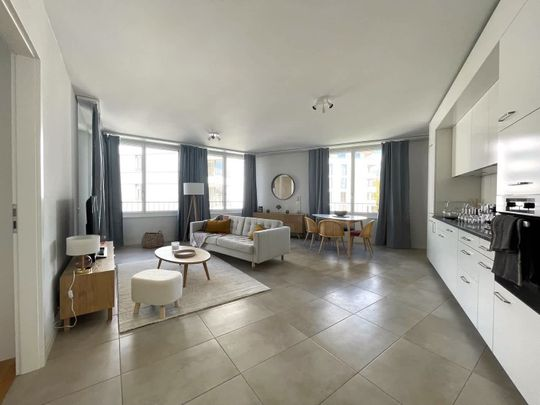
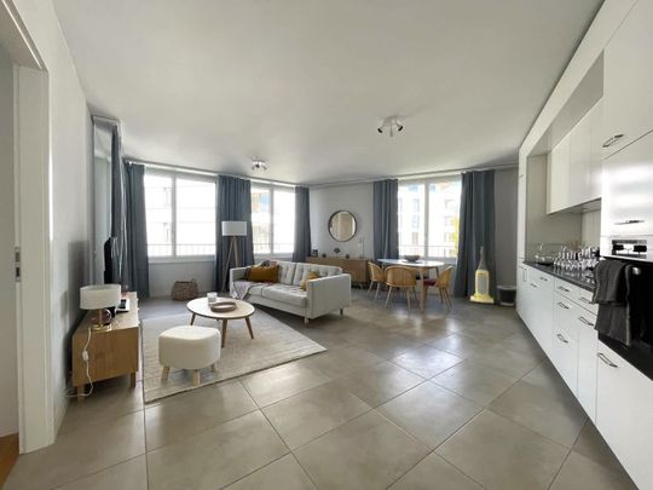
+ wastebasket [496,284,518,306]
+ vacuum cleaner [469,246,495,305]
